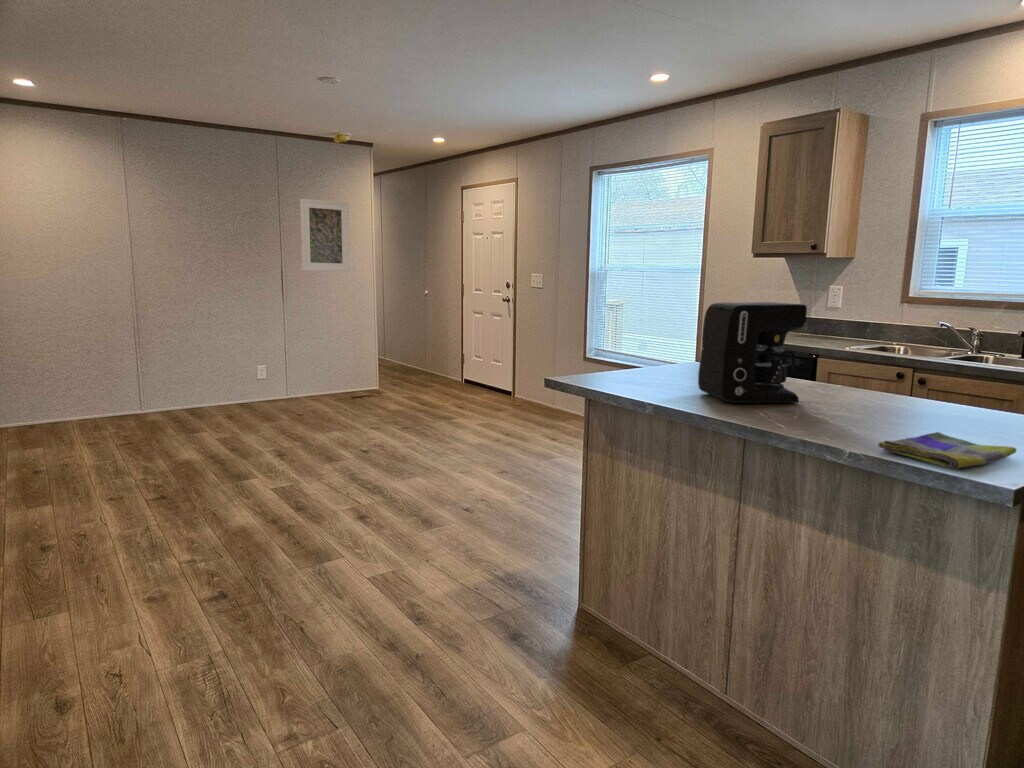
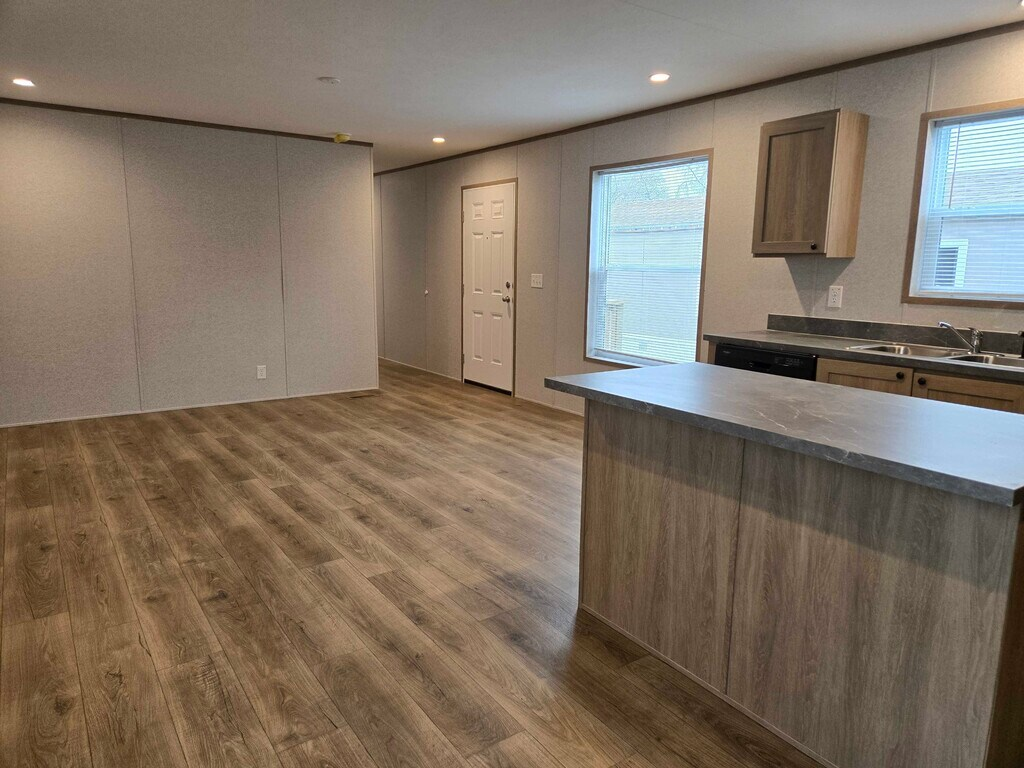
- coffee maker [697,301,808,404]
- dish towel [877,431,1017,470]
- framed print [299,198,351,272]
